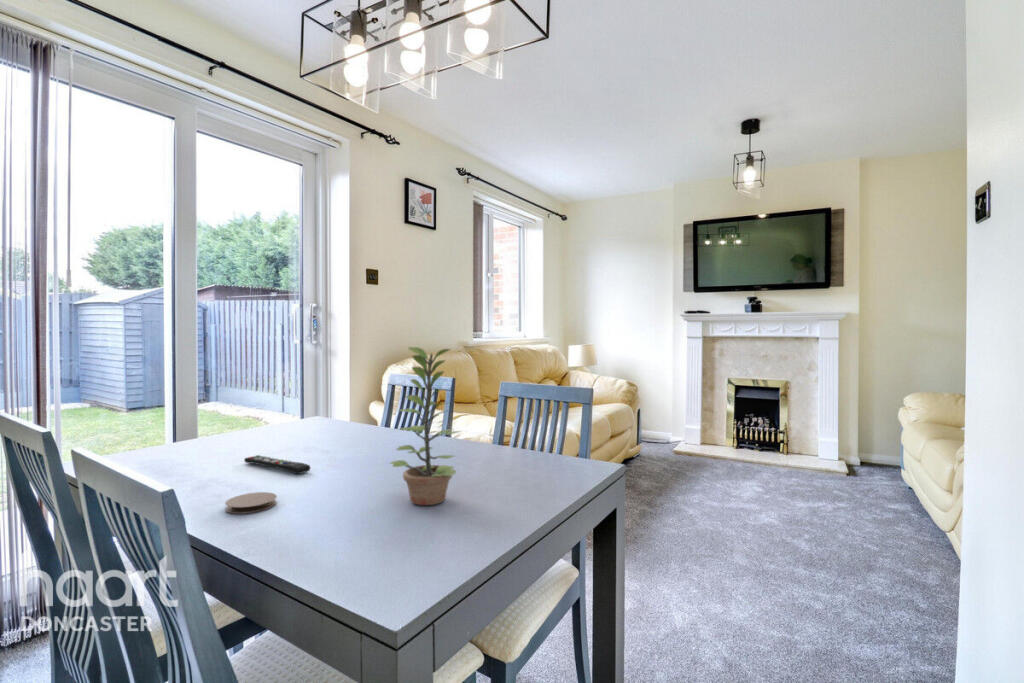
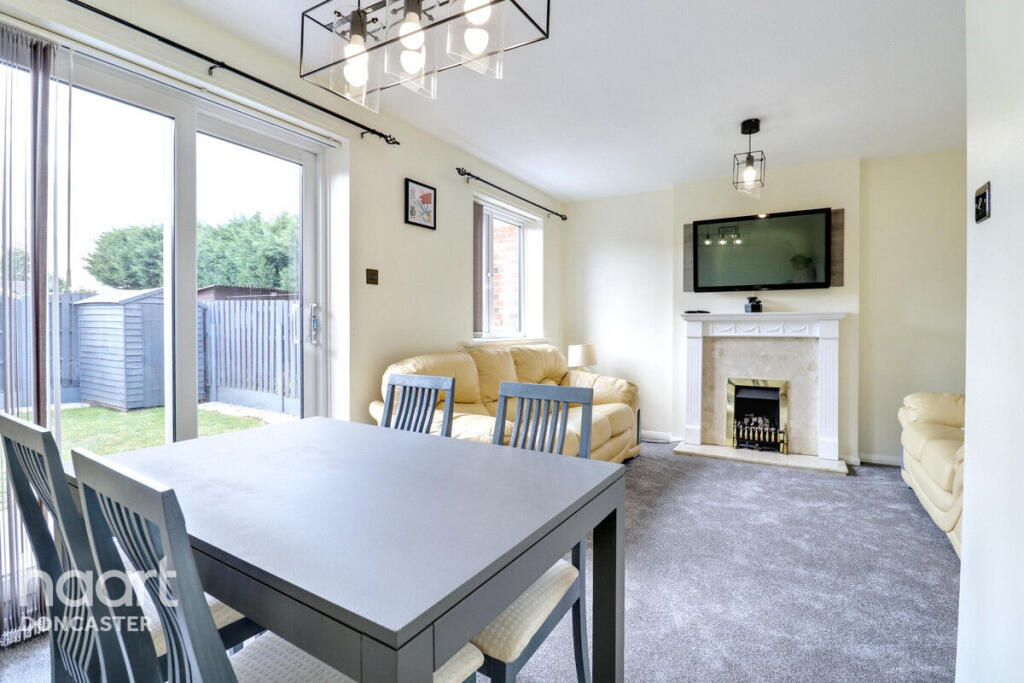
- plant [389,346,462,506]
- coaster [224,491,278,515]
- remote control [243,454,312,475]
